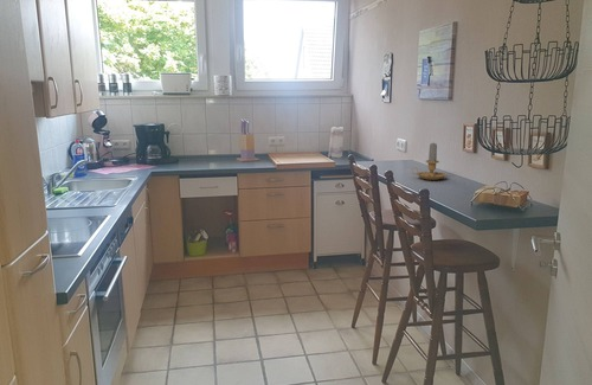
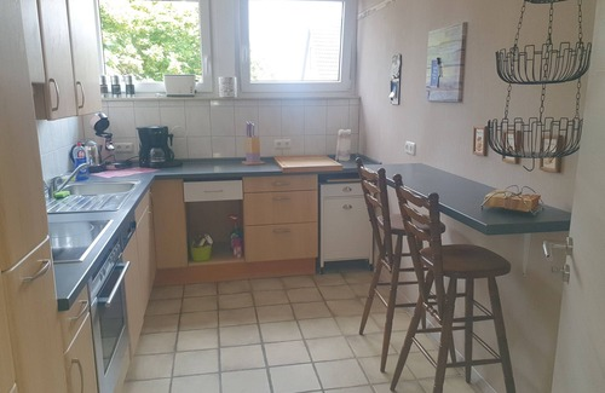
- candle [410,142,448,181]
